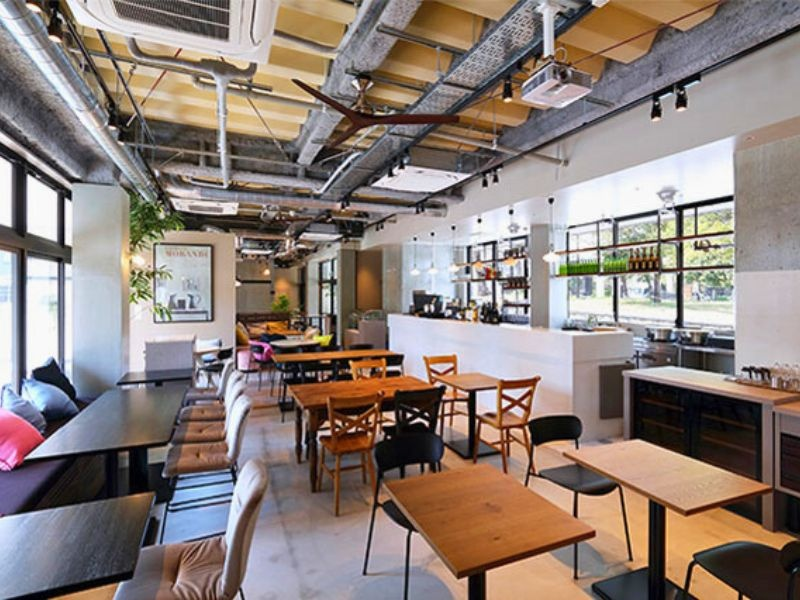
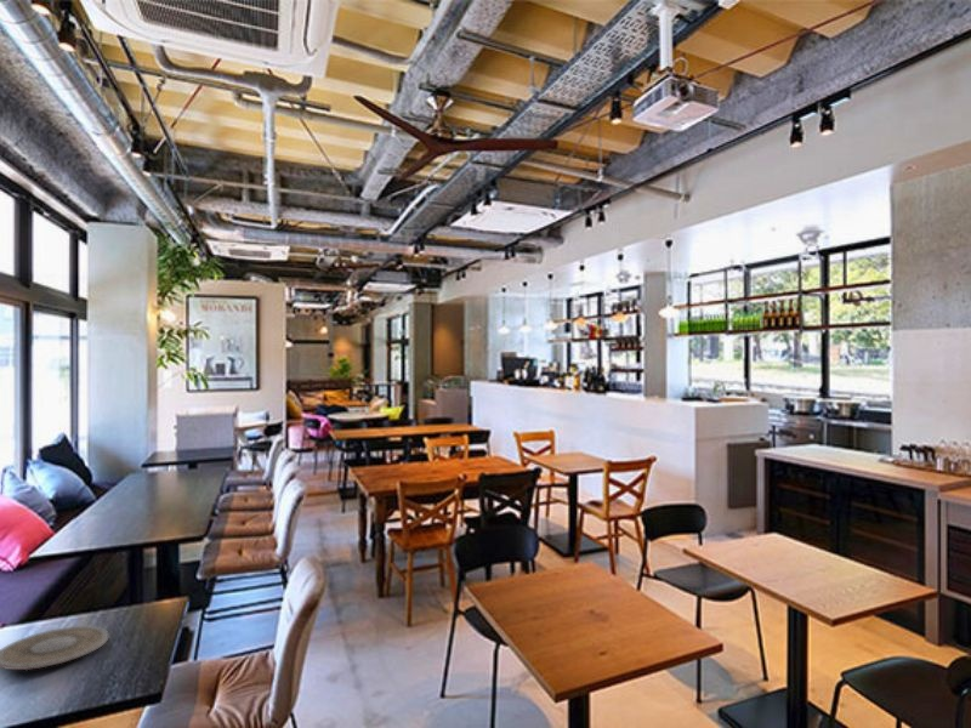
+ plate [0,625,109,671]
